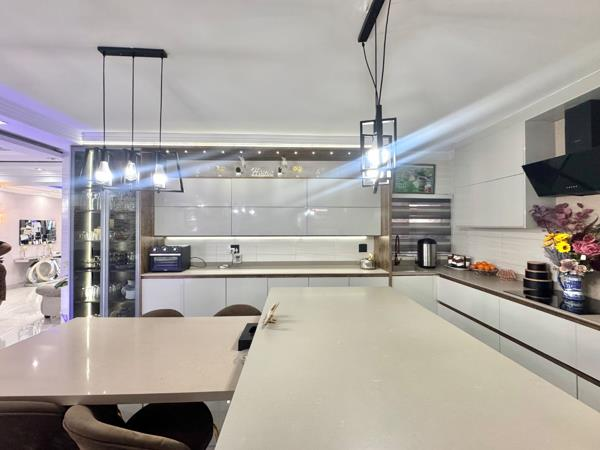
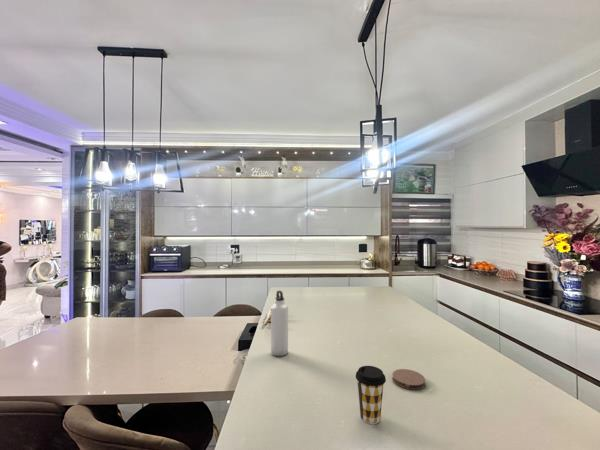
+ coffee cup [355,365,387,425]
+ water bottle [270,289,289,357]
+ coaster [391,368,426,391]
